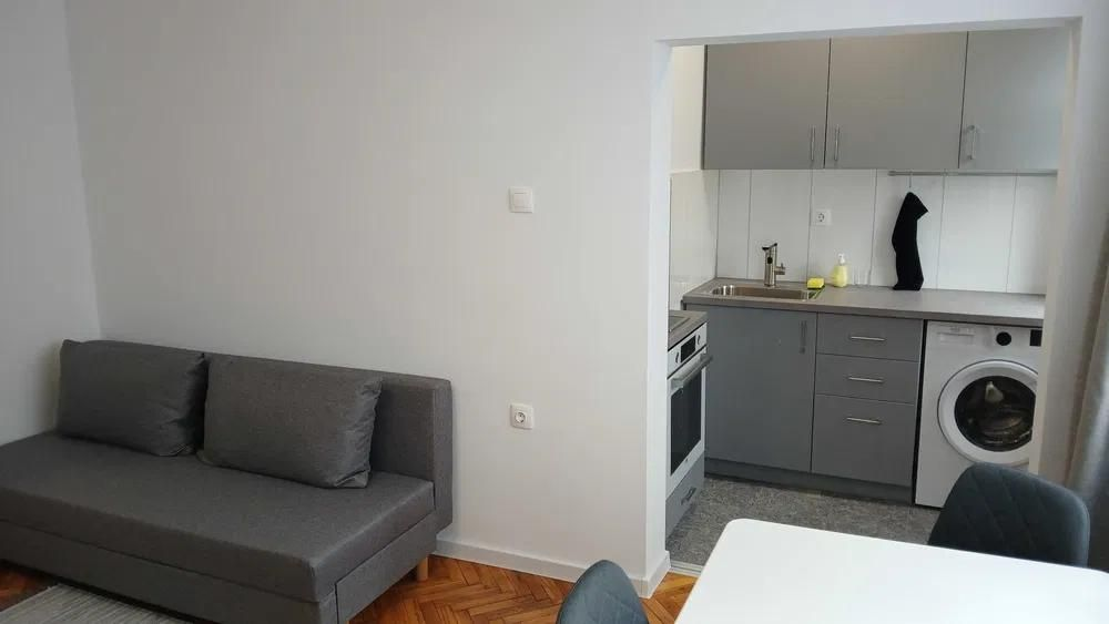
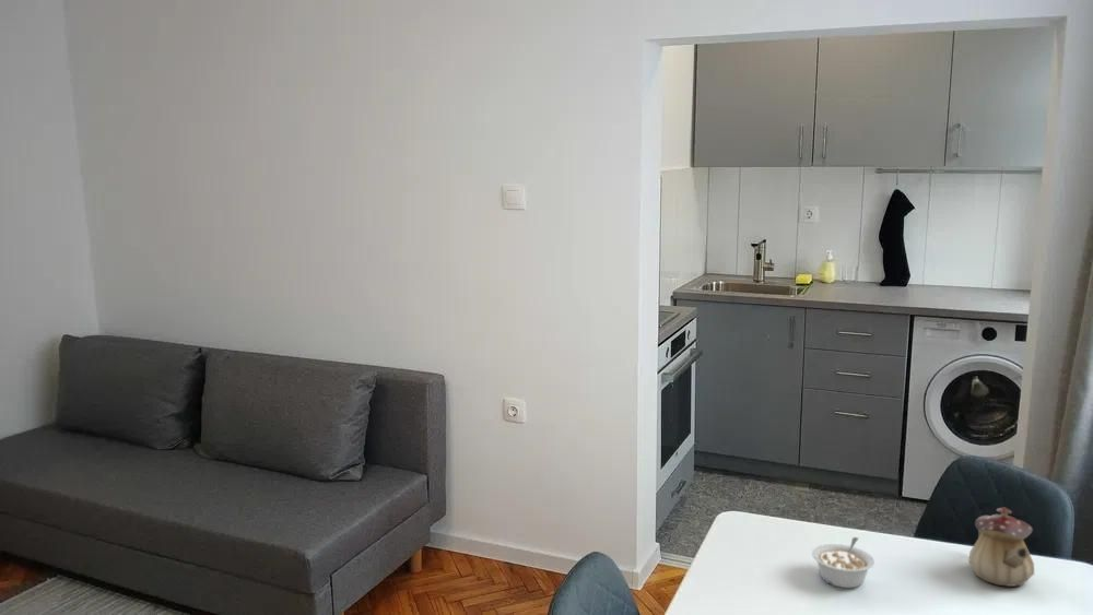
+ legume [811,536,875,589]
+ teapot [967,507,1035,588]
